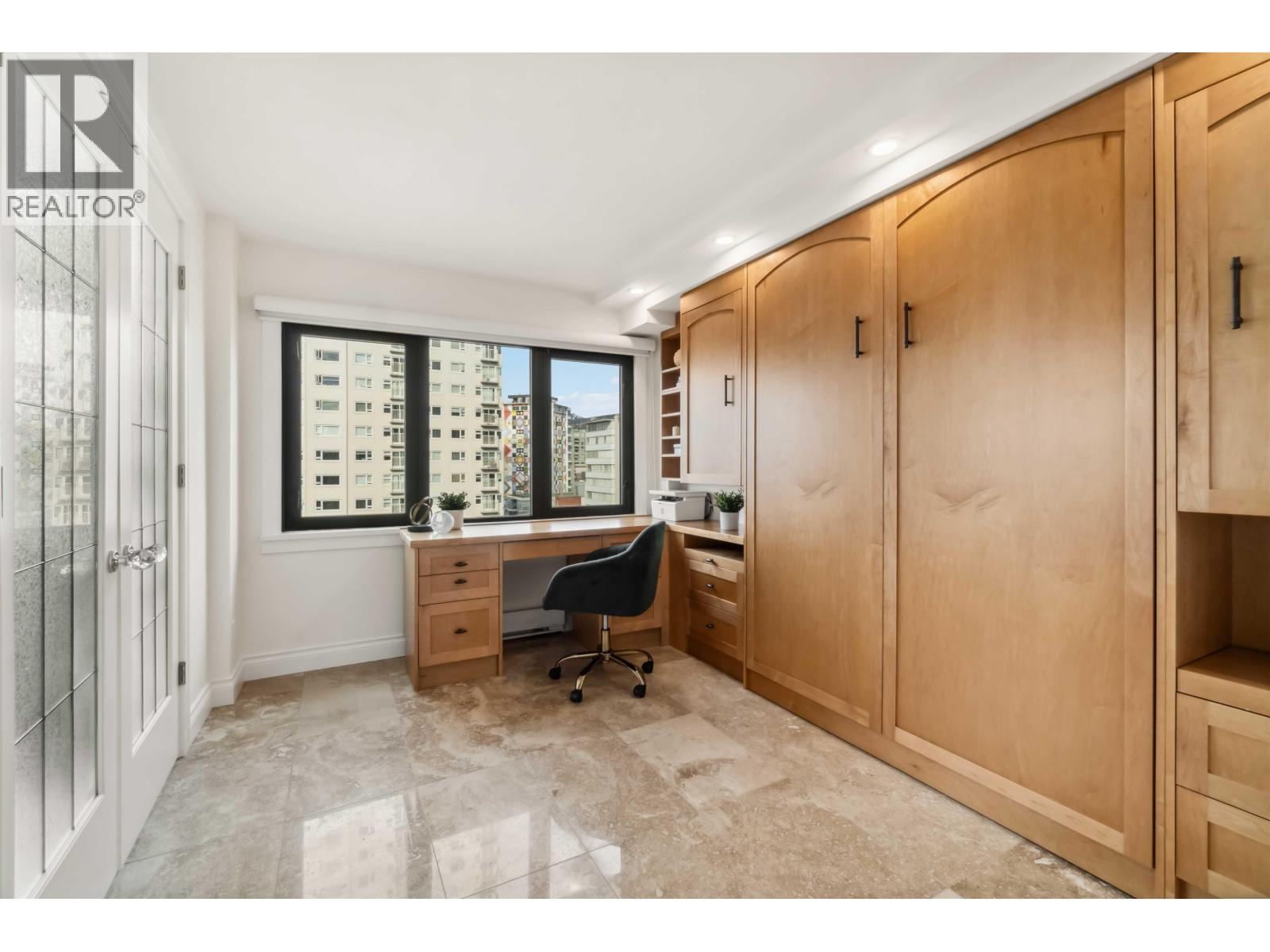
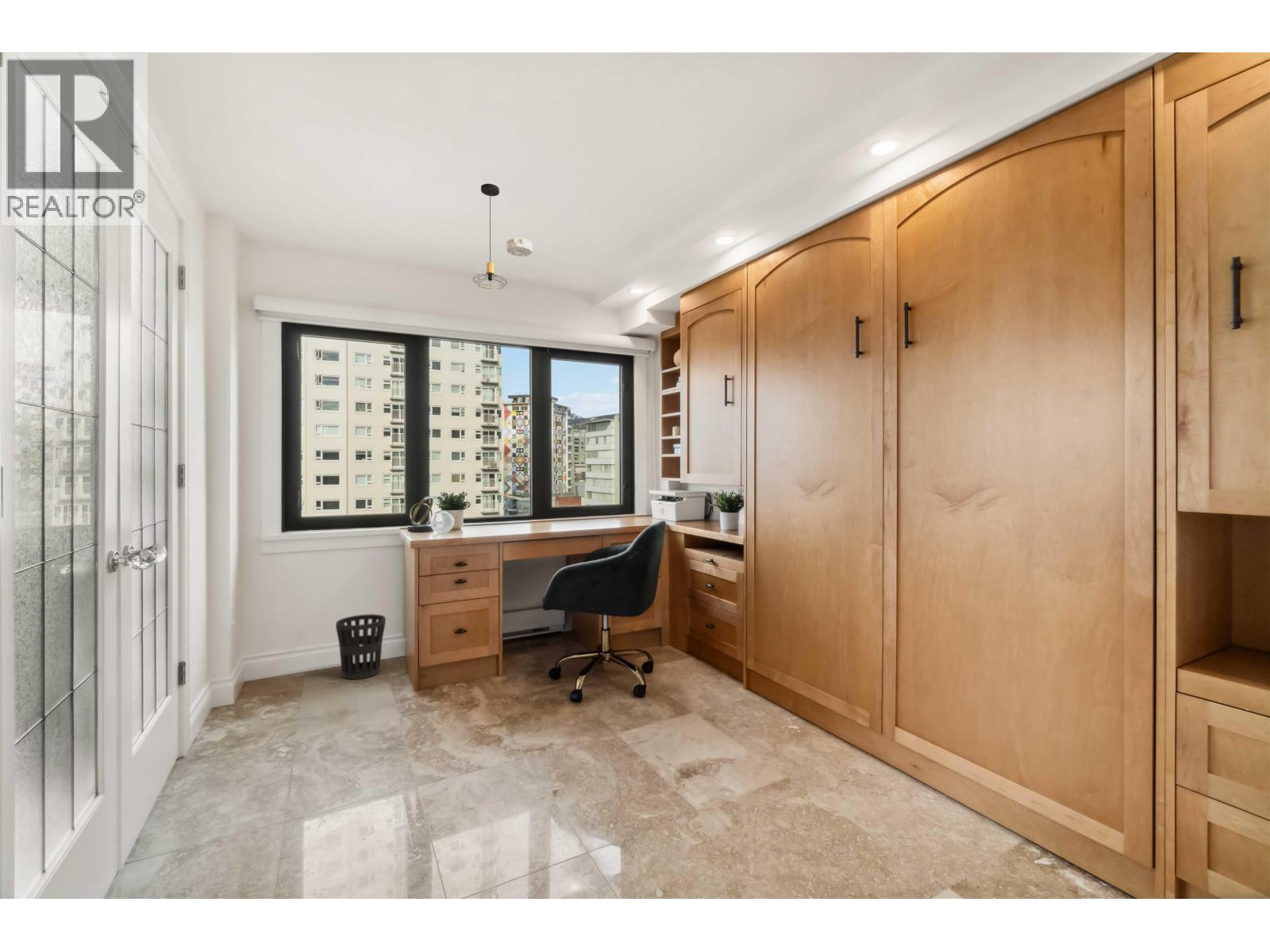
+ smoke detector [506,237,533,257]
+ wastebasket [335,613,387,680]
+ pendant light [472,182,508,290]
